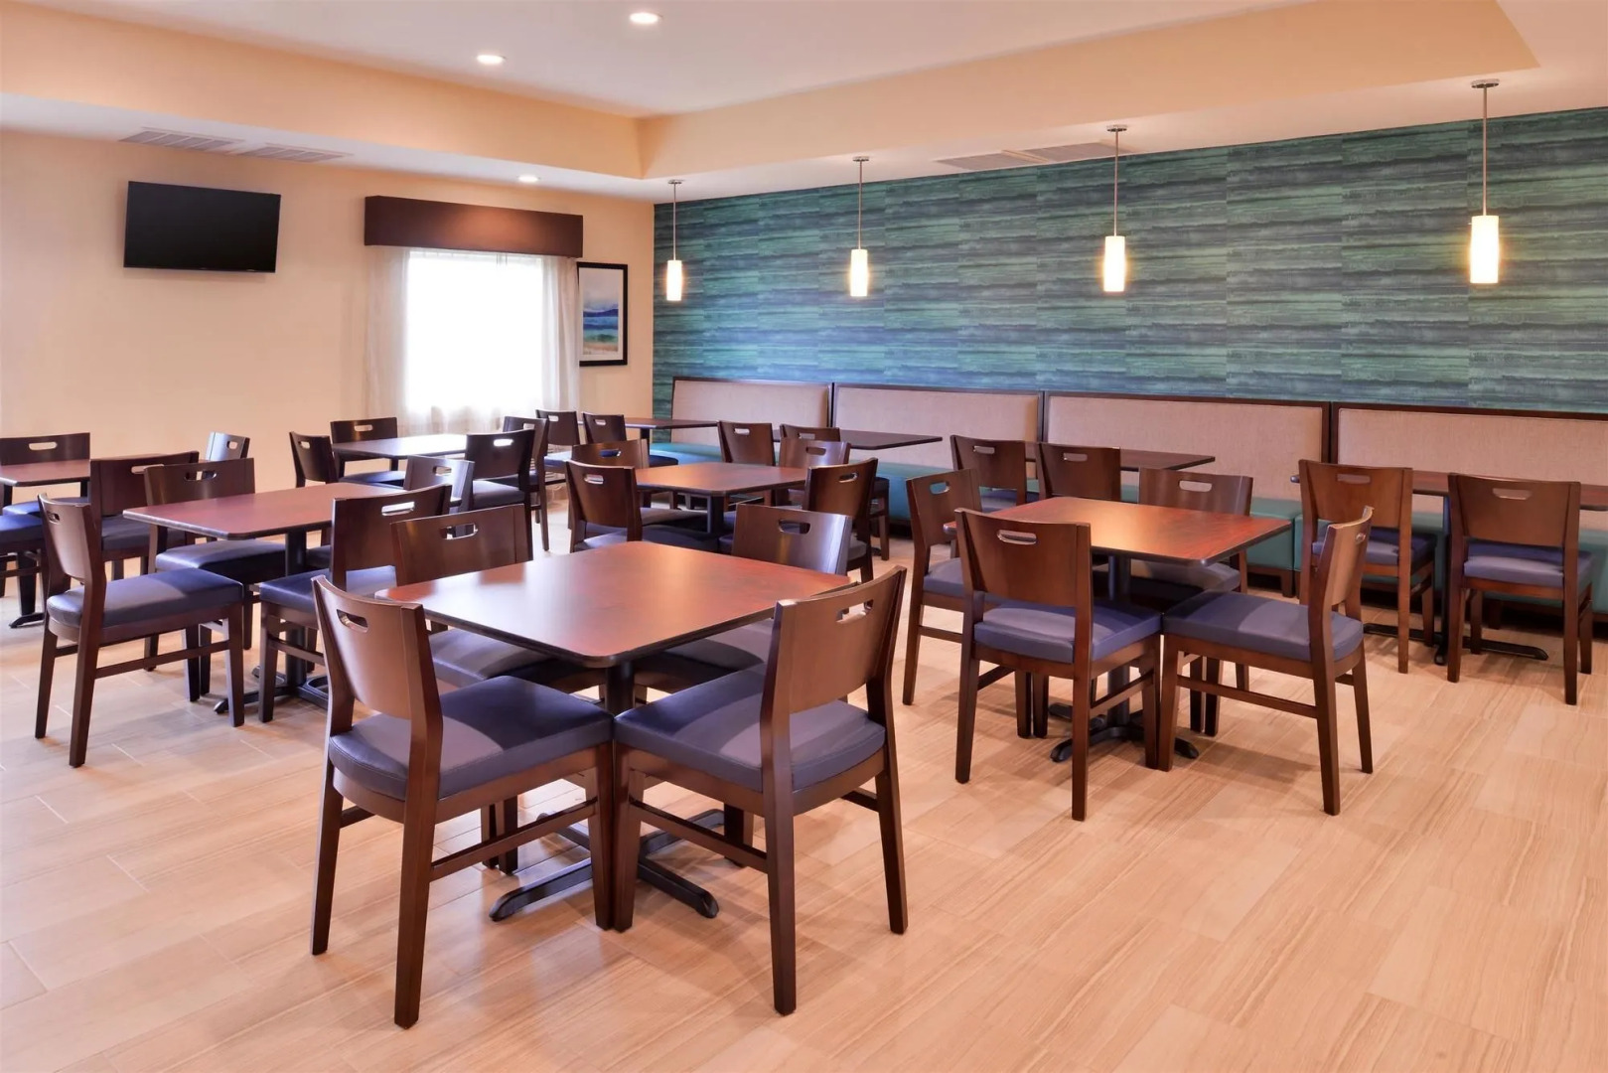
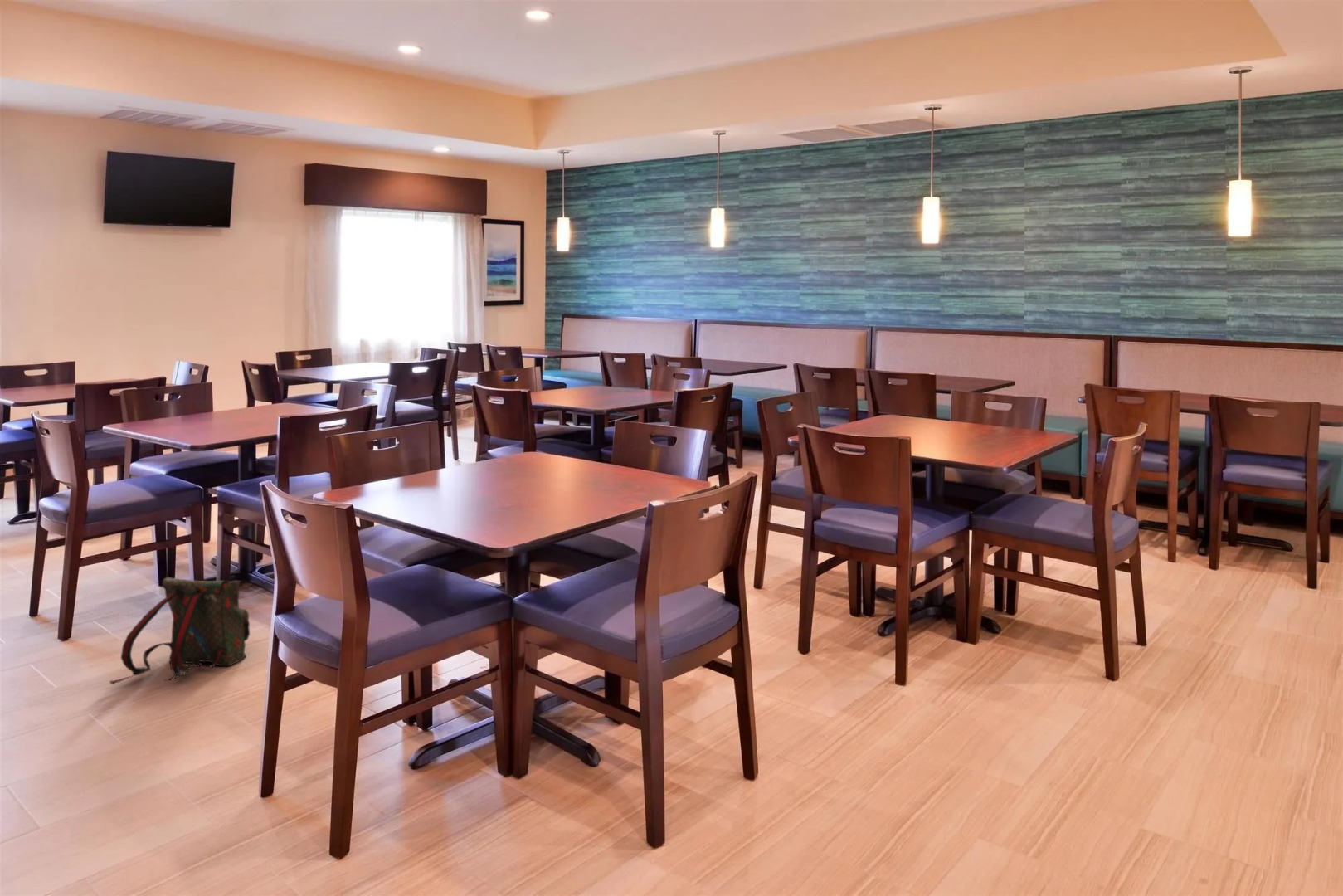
+ backpack [109,577,251,684]
